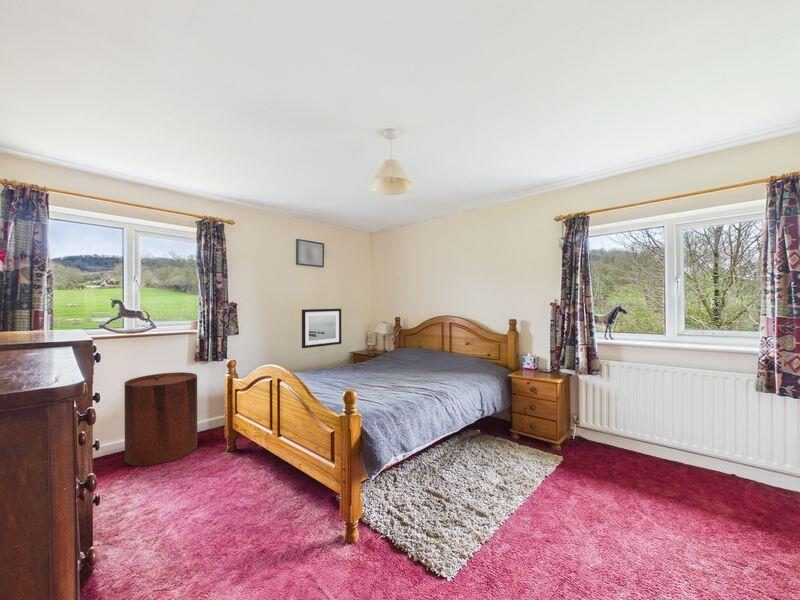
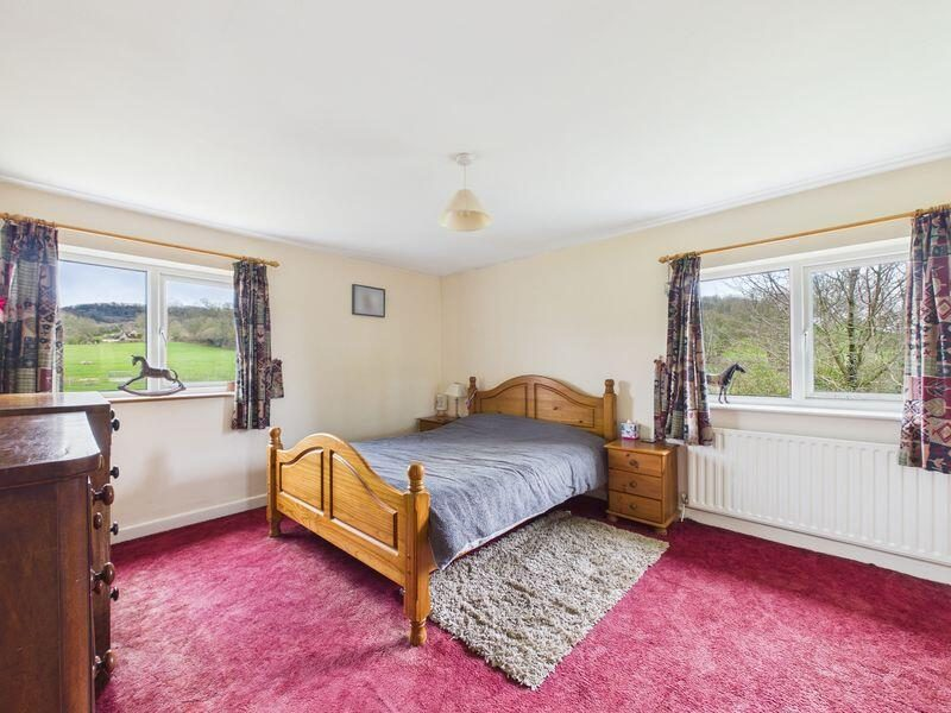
- trash can [123,371,198,467]
- wall art [301,308,342,349]
